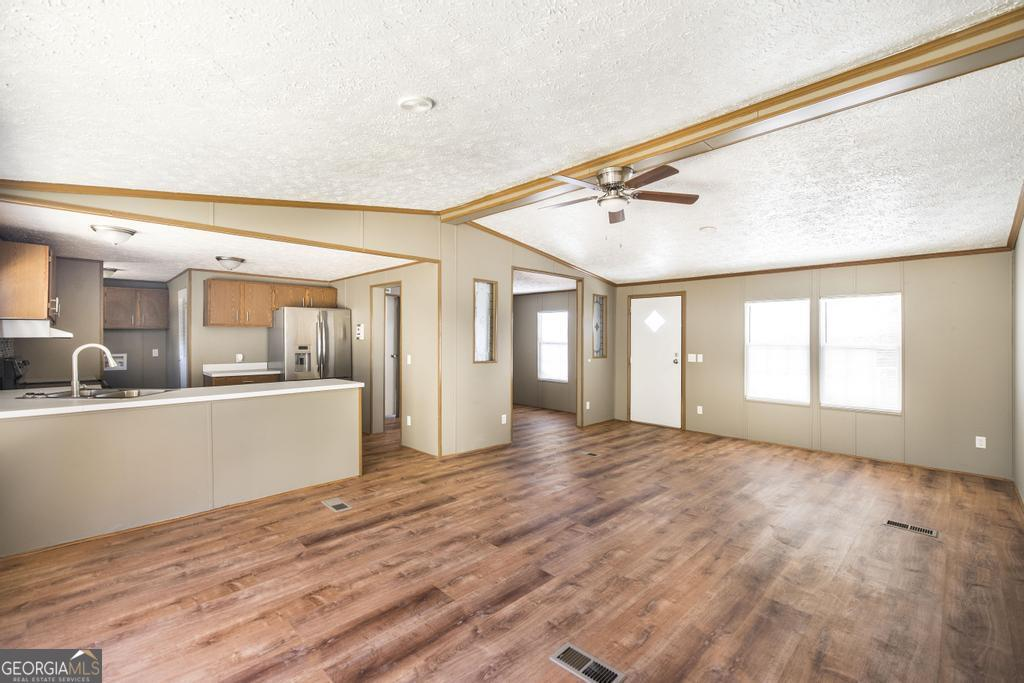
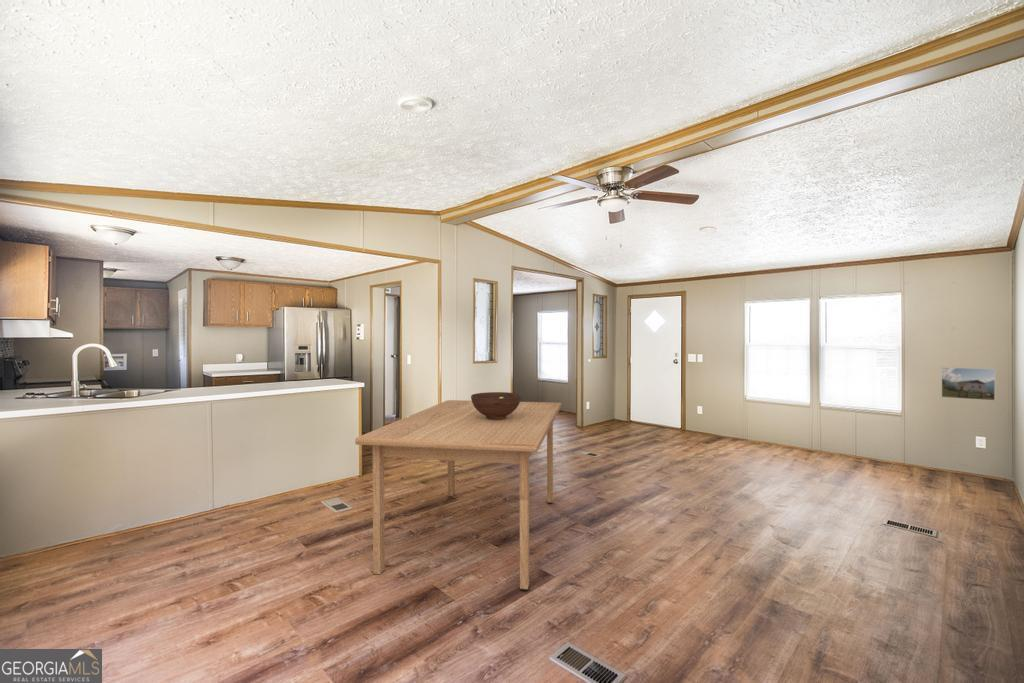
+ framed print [940,366,996,402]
+ table [354,399,563,591]
+ fruit bowl [470,391,522,420]
